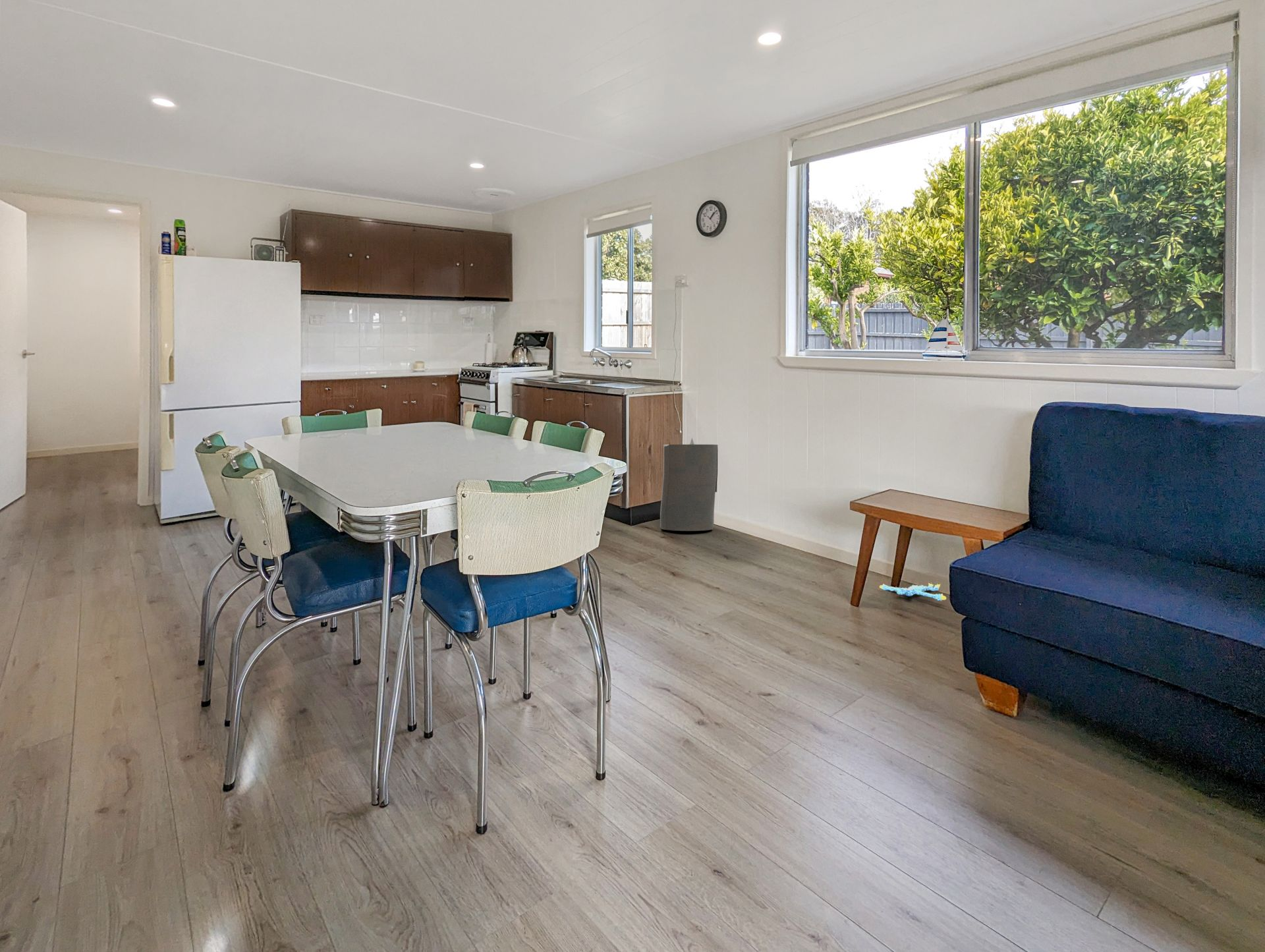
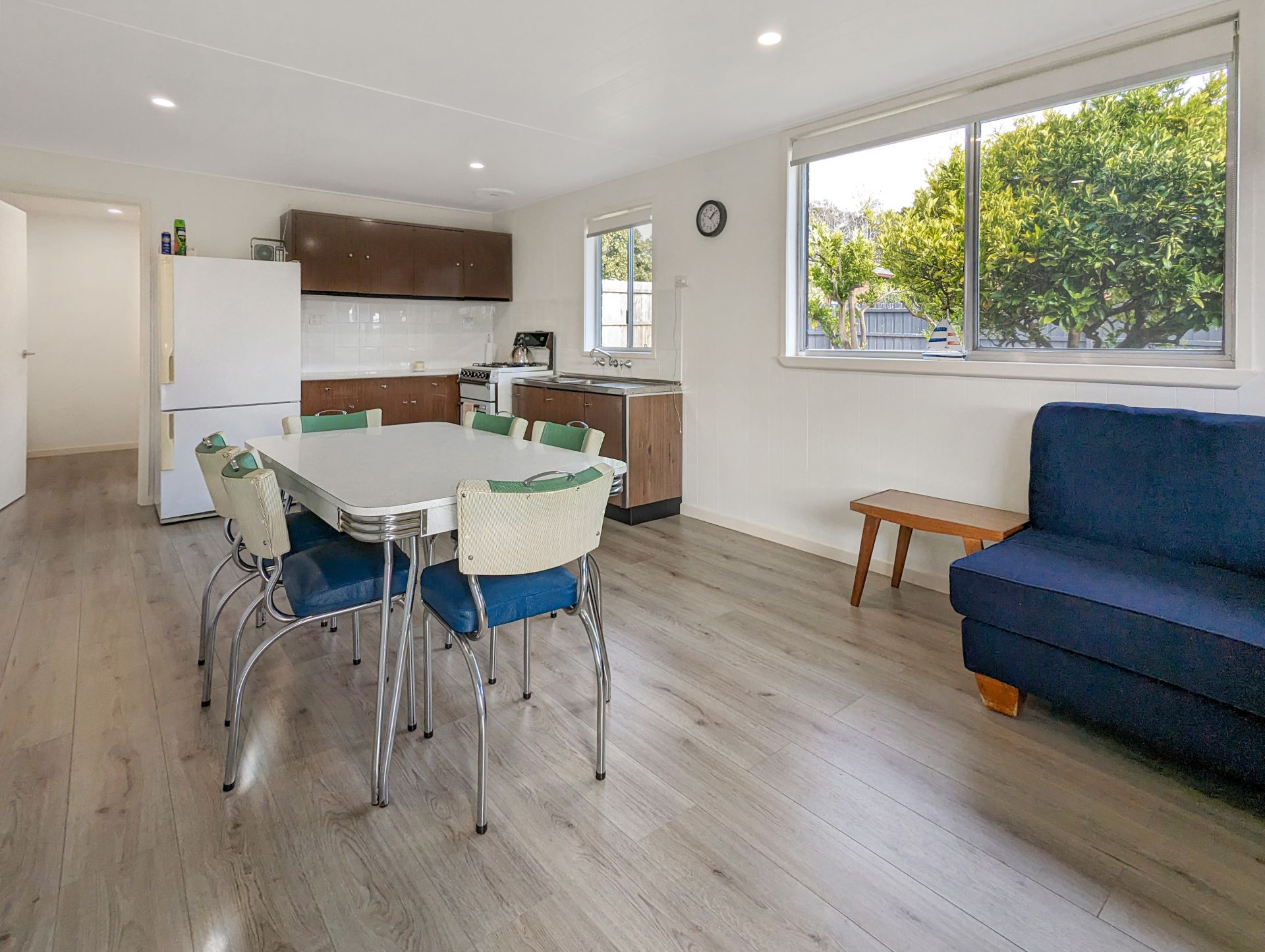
- trash can [660,437,718,532]
- plush toy [879,583,947,602]
